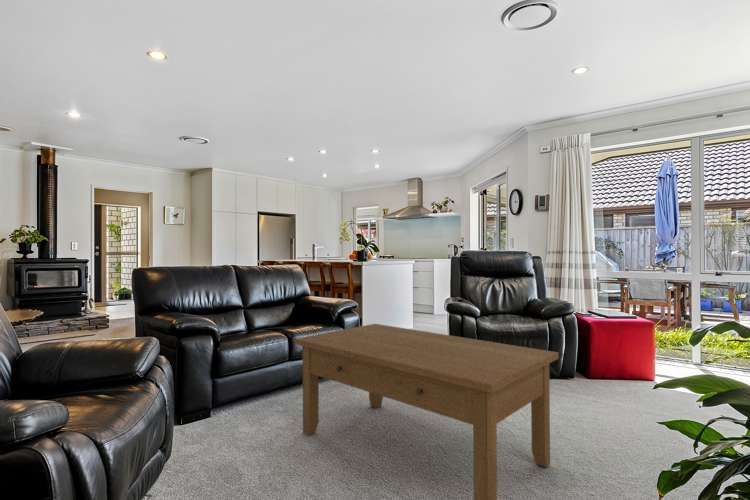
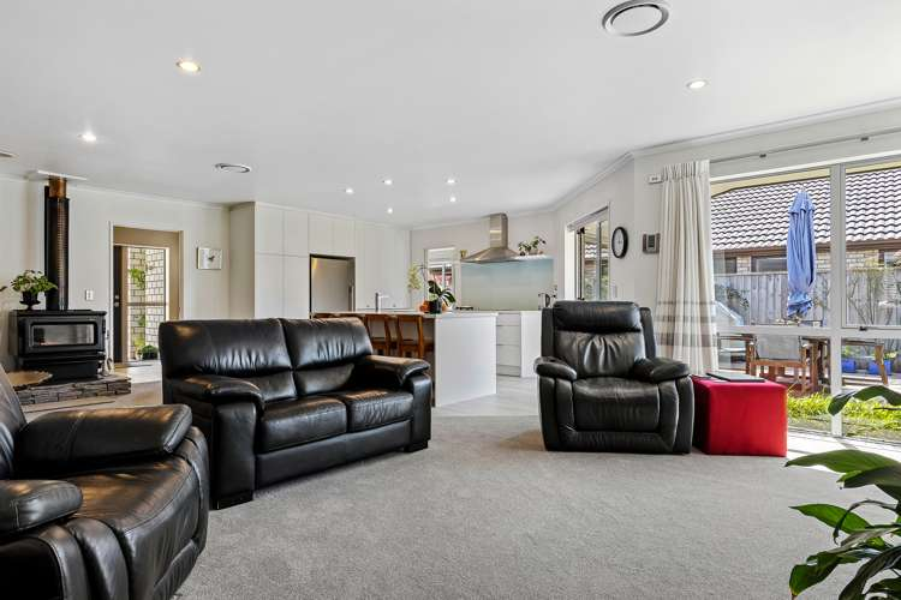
- coffee table [294,323,560,500]
